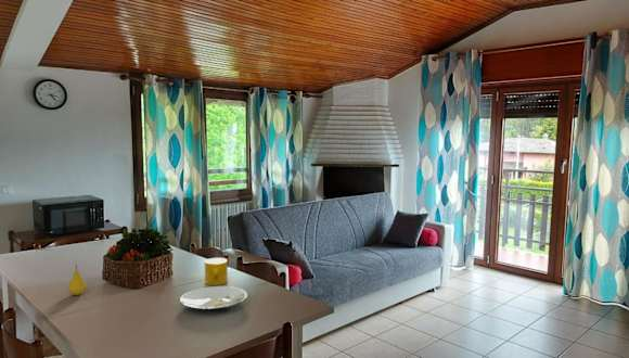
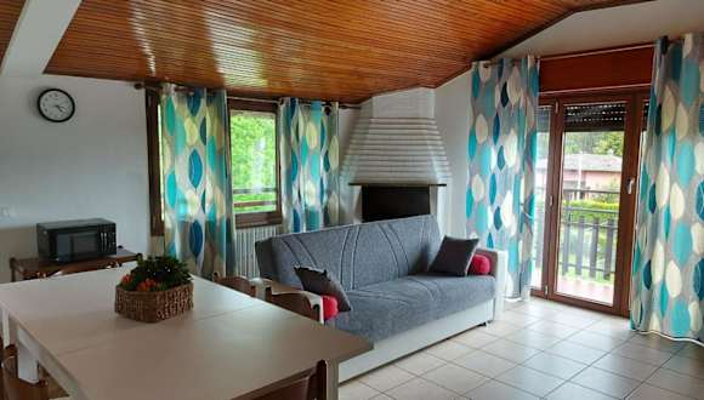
- cup [204,257,229,286]
- fruit [67,264,87,296]
- plate [179,285,248,310]
